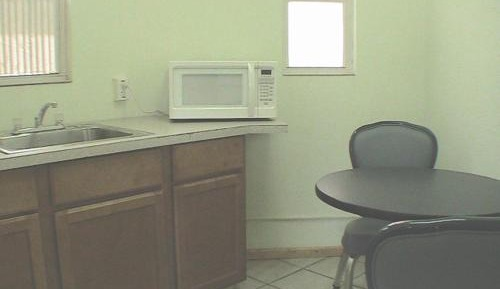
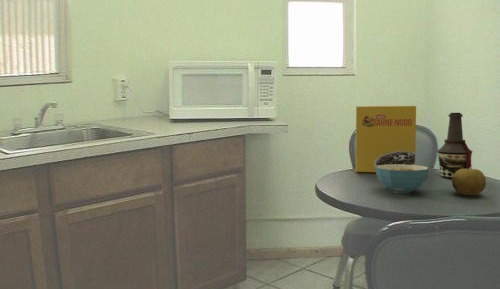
+ cereal bowl [375,164,430,194]
+ fruit [451,168,487,196]
+ bottle [436,112,474,179]
+ cereal box [355,105,417,173]
